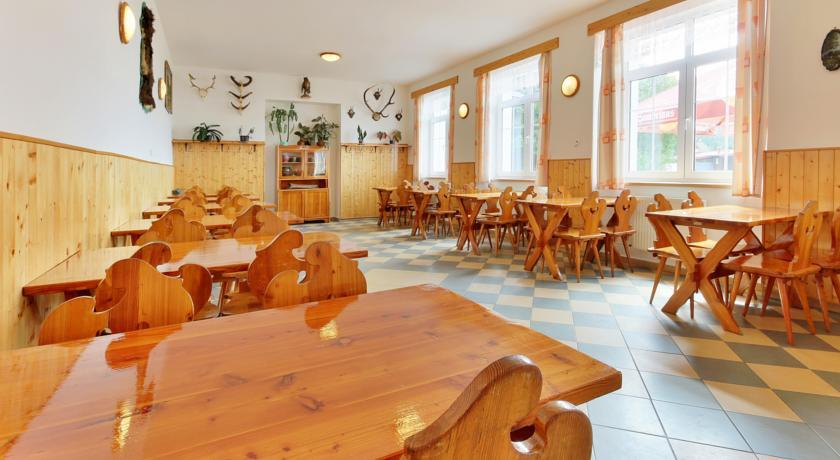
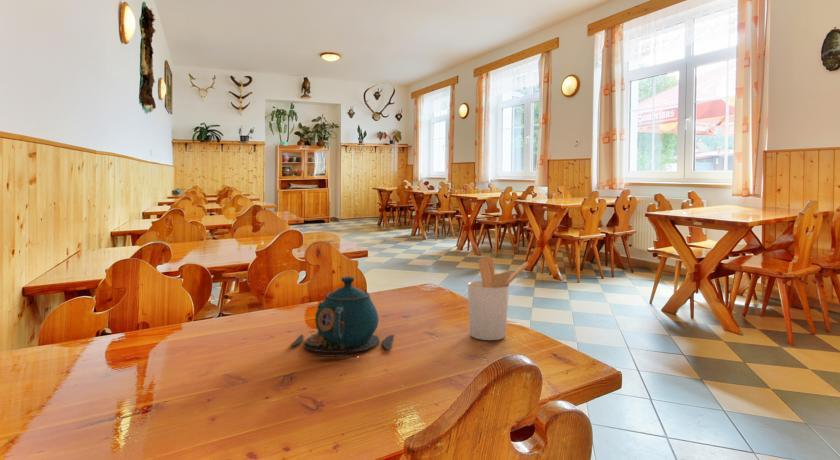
+ teapot [289,275,395,358]
+ utensil holder [466,255,530,341]
